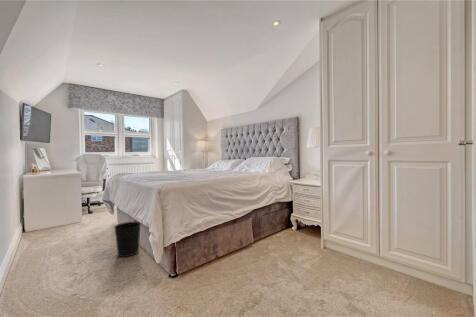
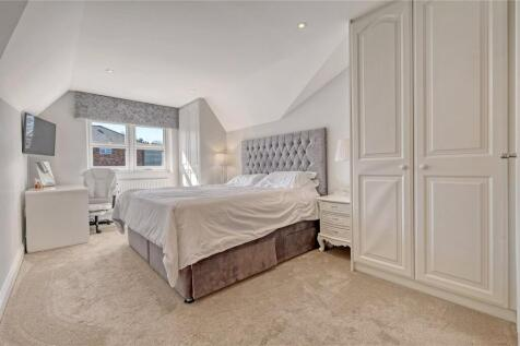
- wastebasket [113,221,142,258]
